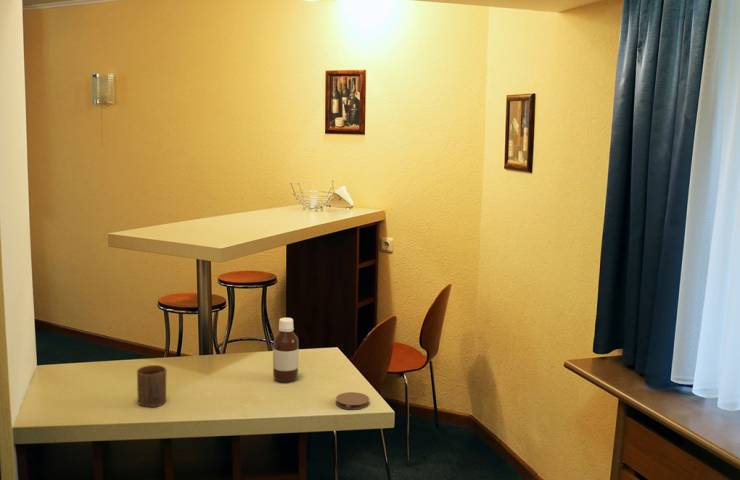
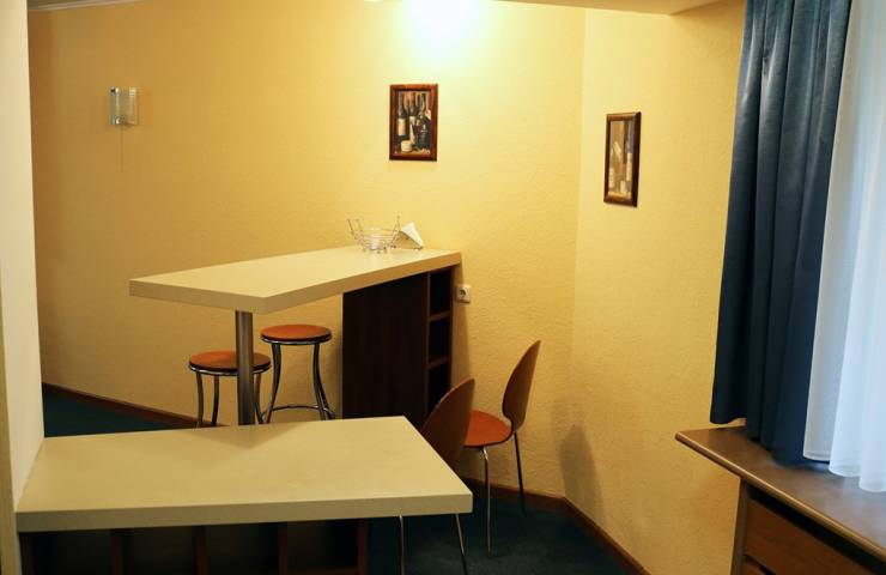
- bottle [272,317,300,383]
- coaster [335,391,370,410]
- cup [136,364,167,408]
